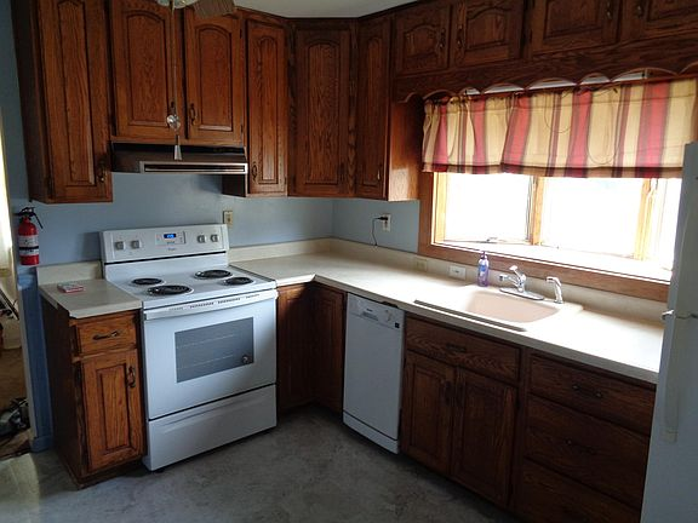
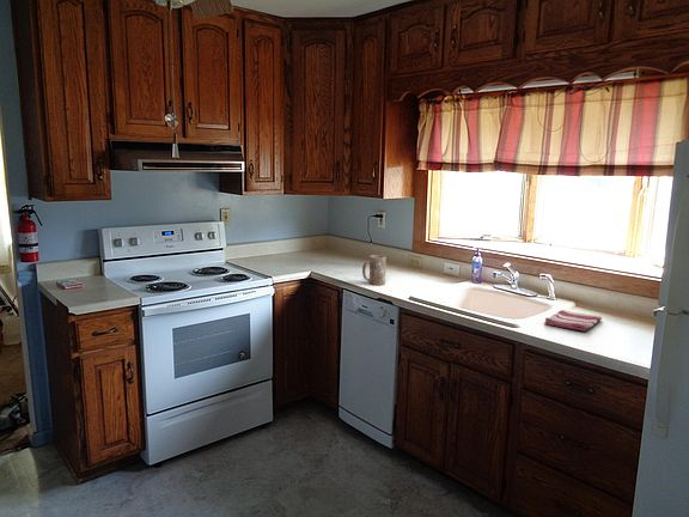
+ mug [361,254,388,286]
+ dish towel [543,309,603,332]
